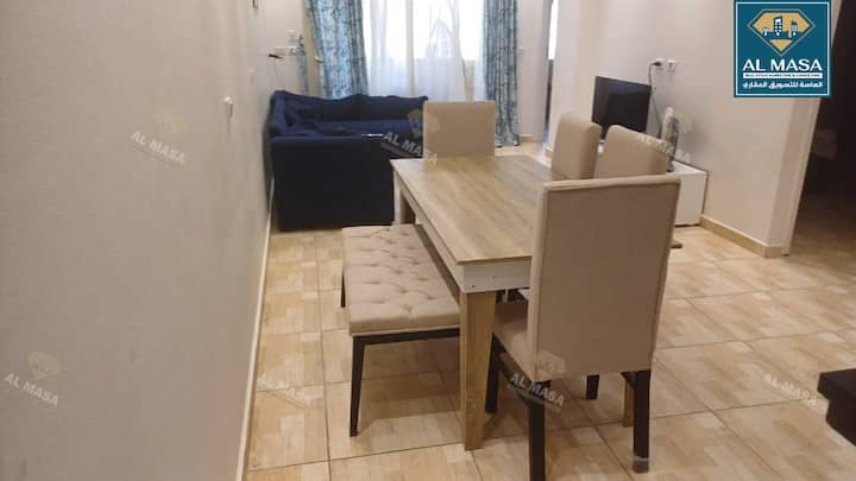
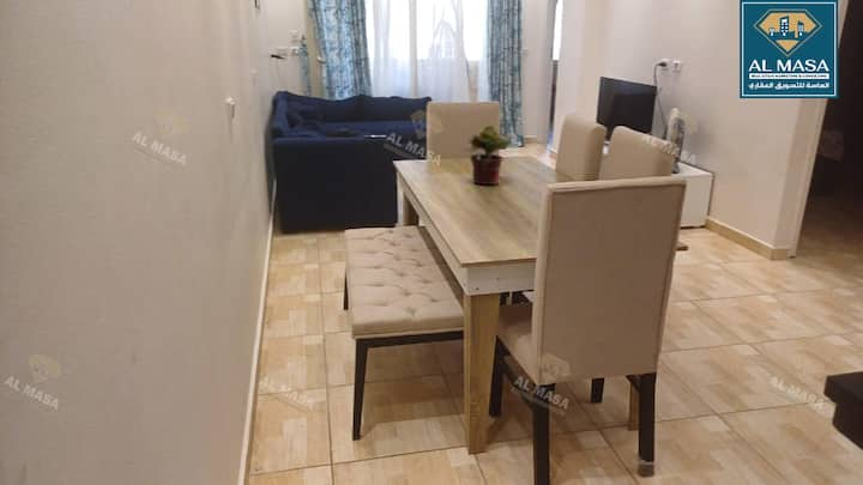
+ potted plant [464,123,512,186]
